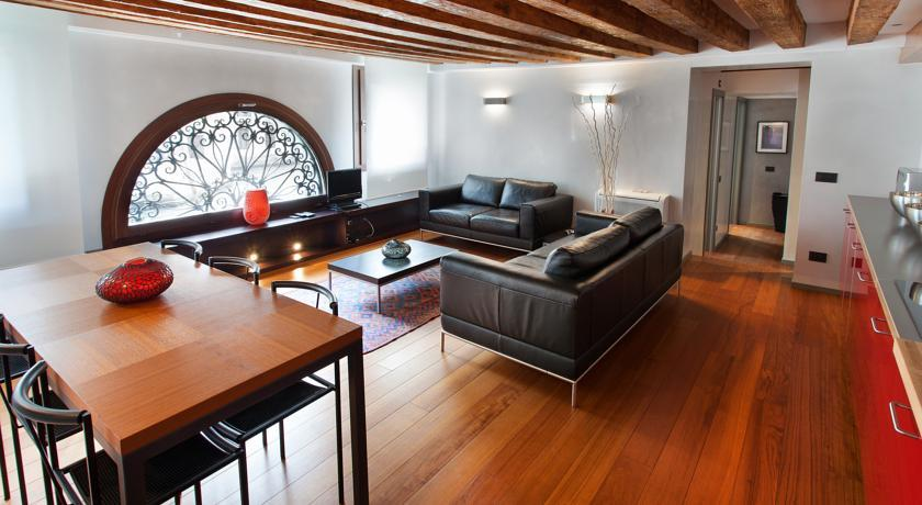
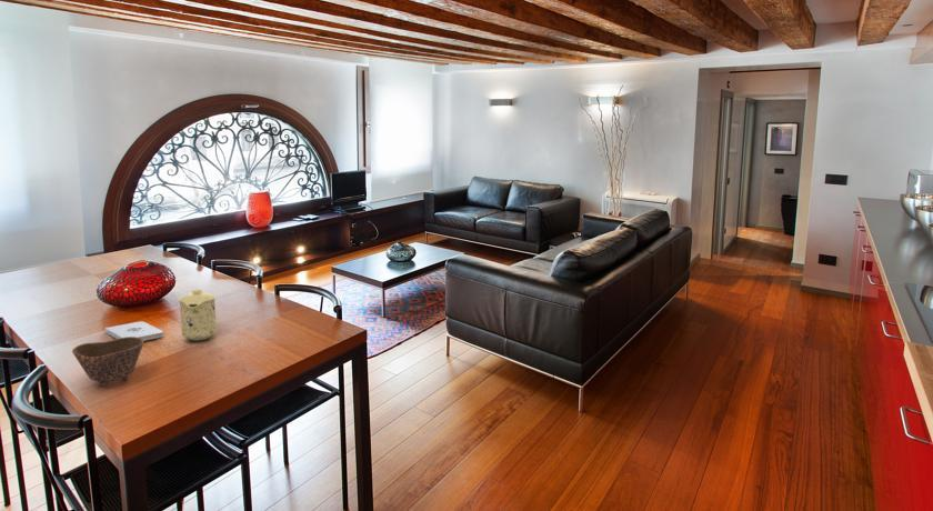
+ notepad [104,321,164,341]
+ mug [177,288,218,341]
+ bowl [71,337,146,388]
